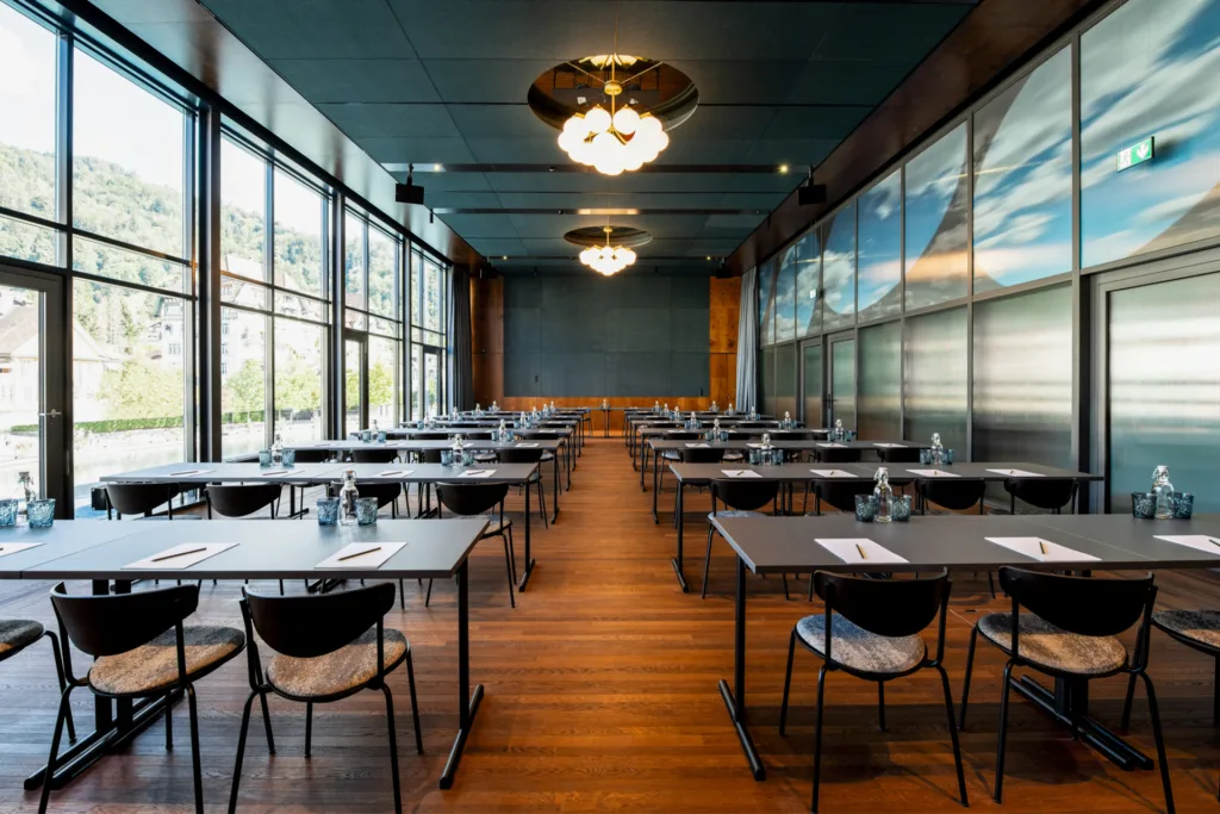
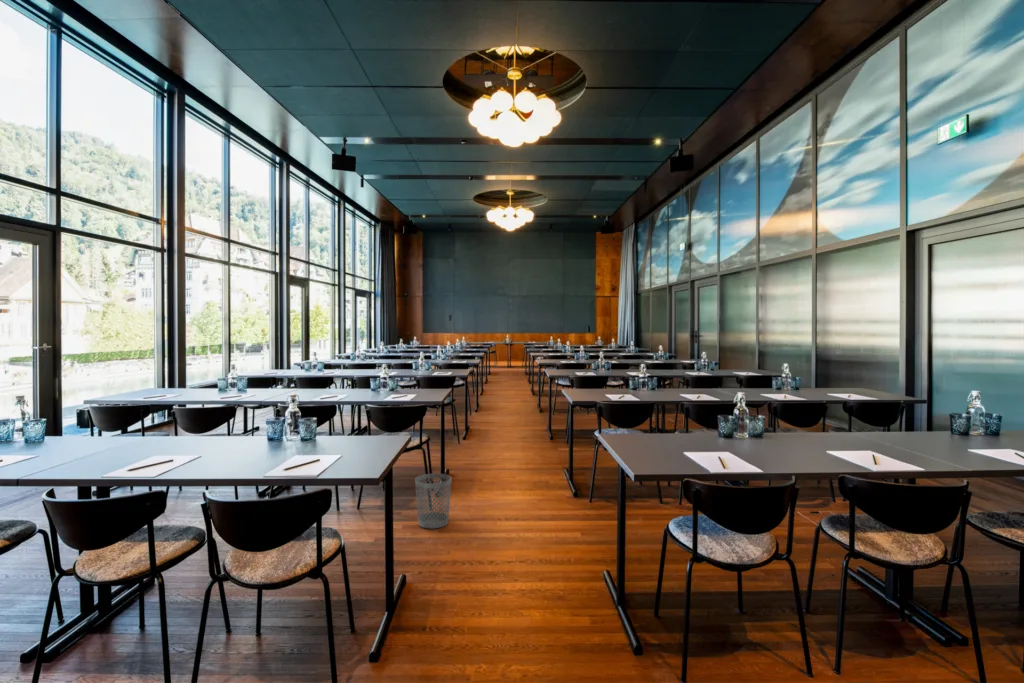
+ wastebasket [414,473,453,529]
